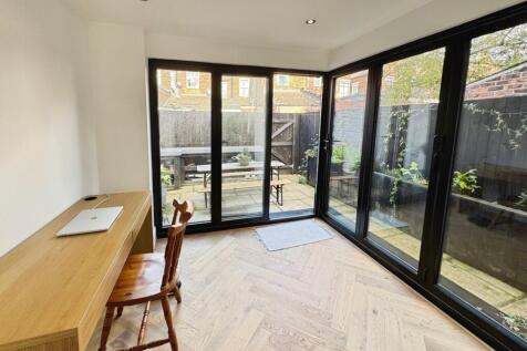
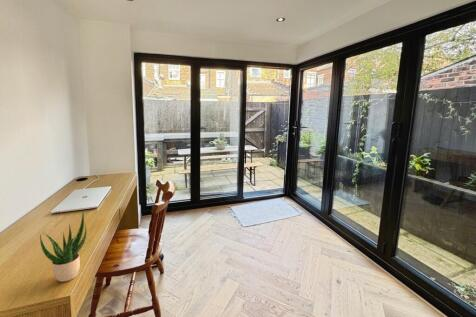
+ potted plant [39,210,87,283]
